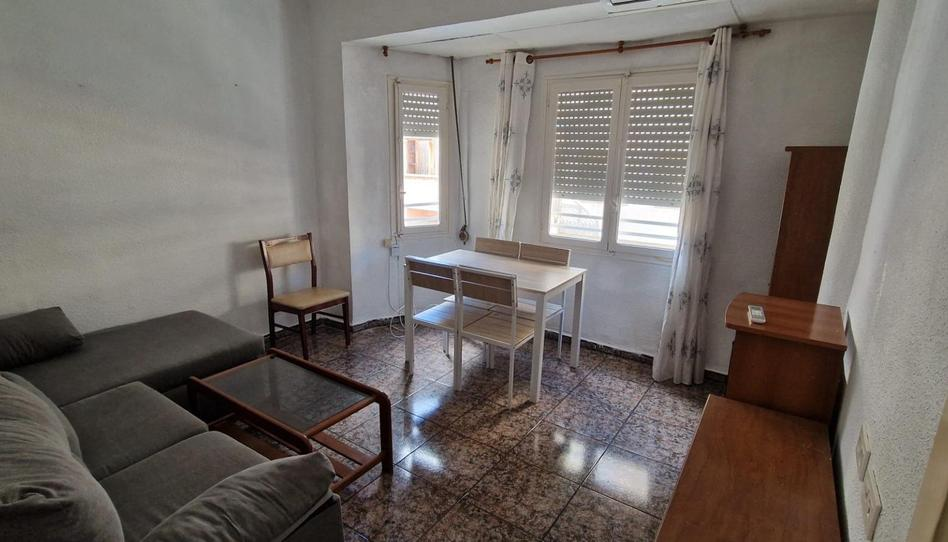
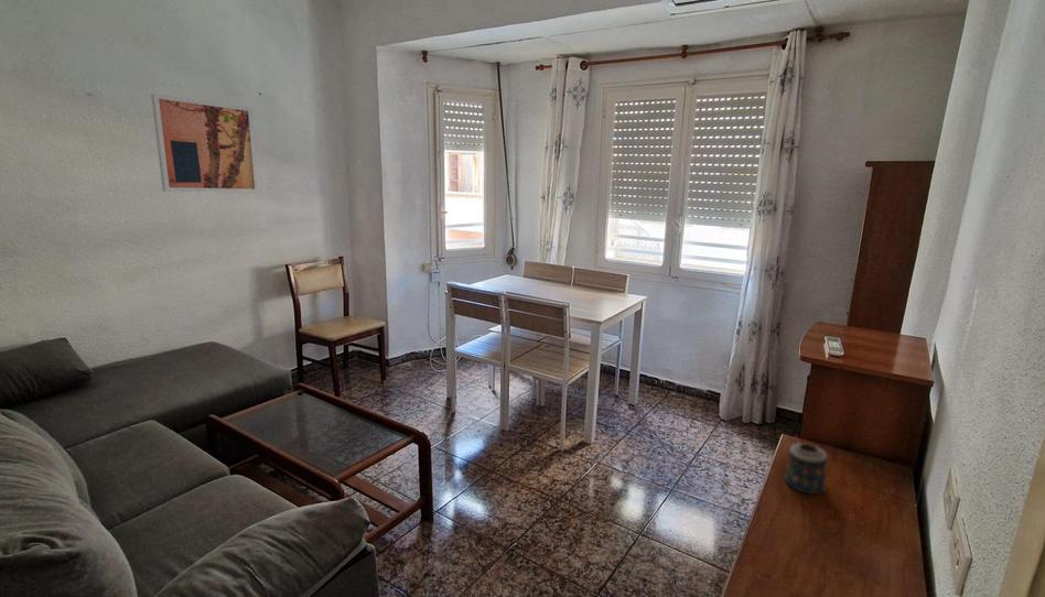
+ wall art [150,93,260,194]
+ candle [784,442,829,496]
